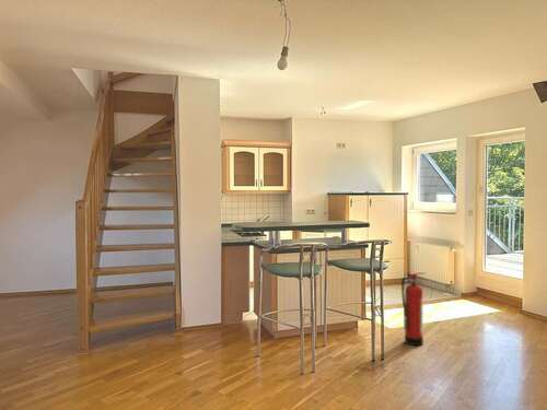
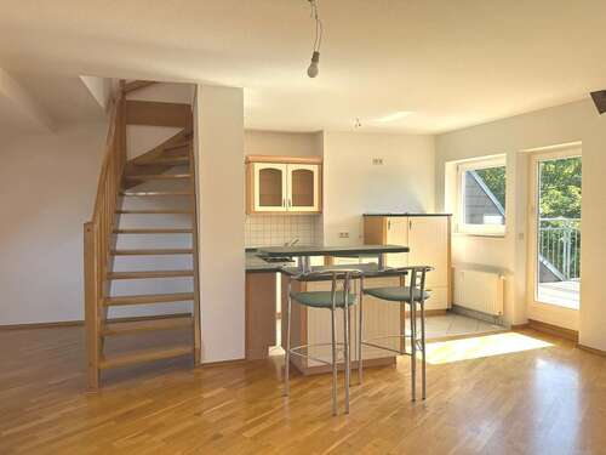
- fire extinguisher [400,271,426,347]
